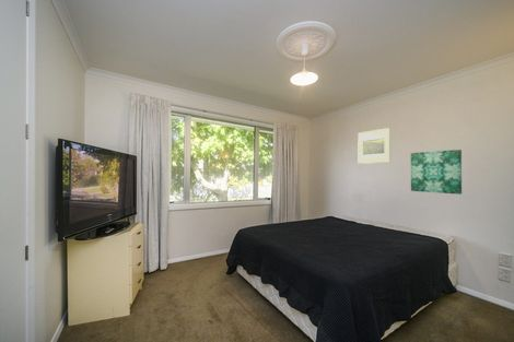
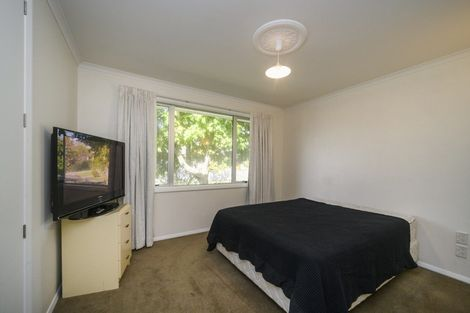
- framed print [357,127,392,165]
- wall art [410,149,463,196]
